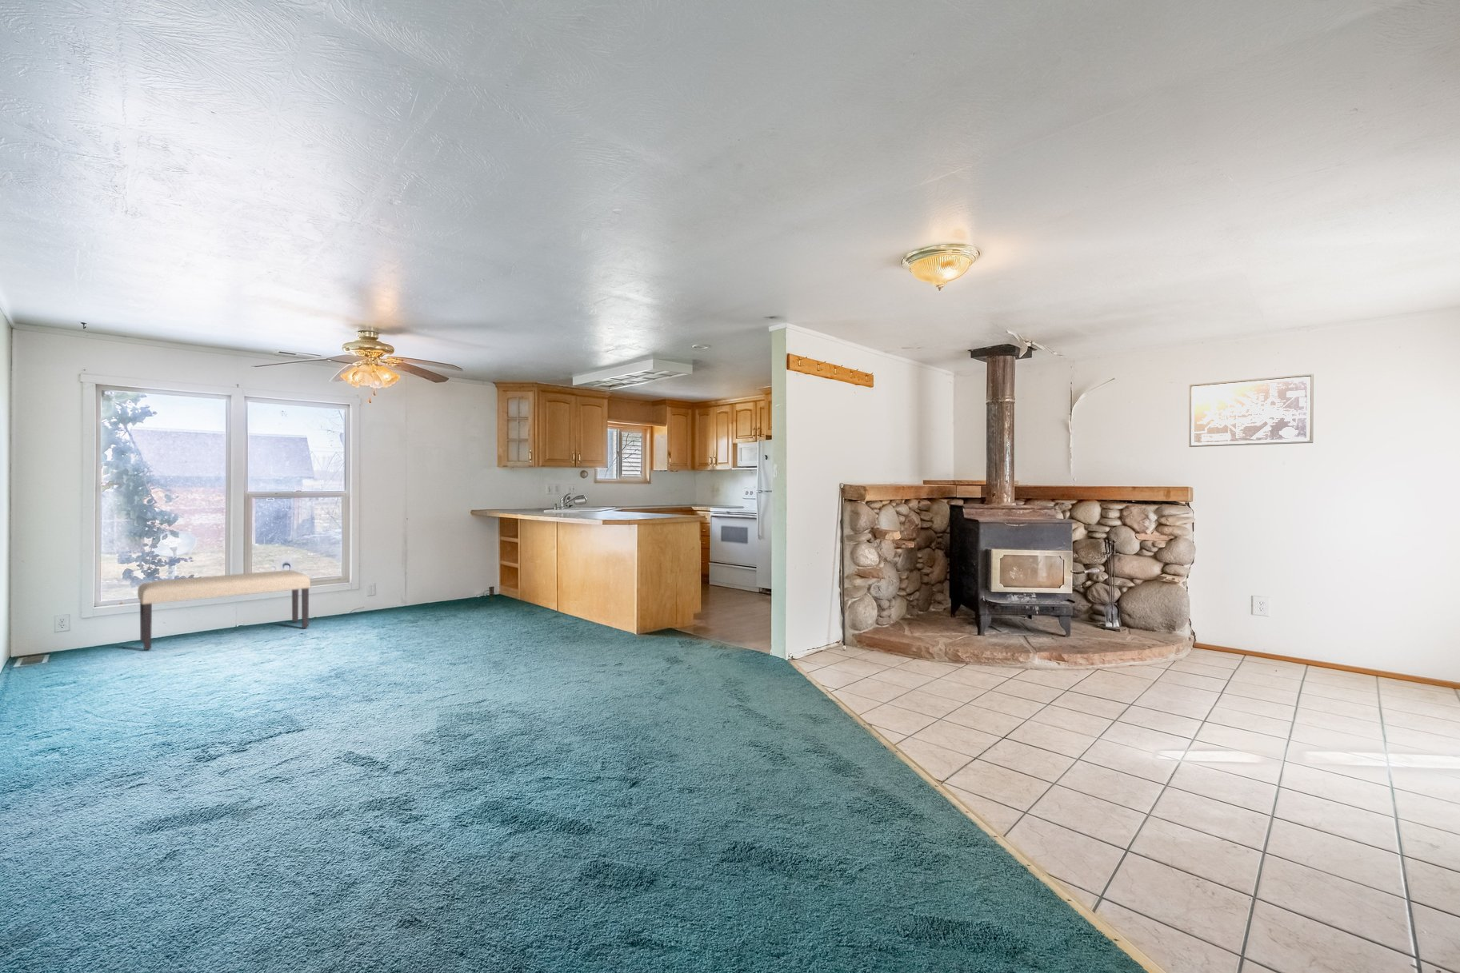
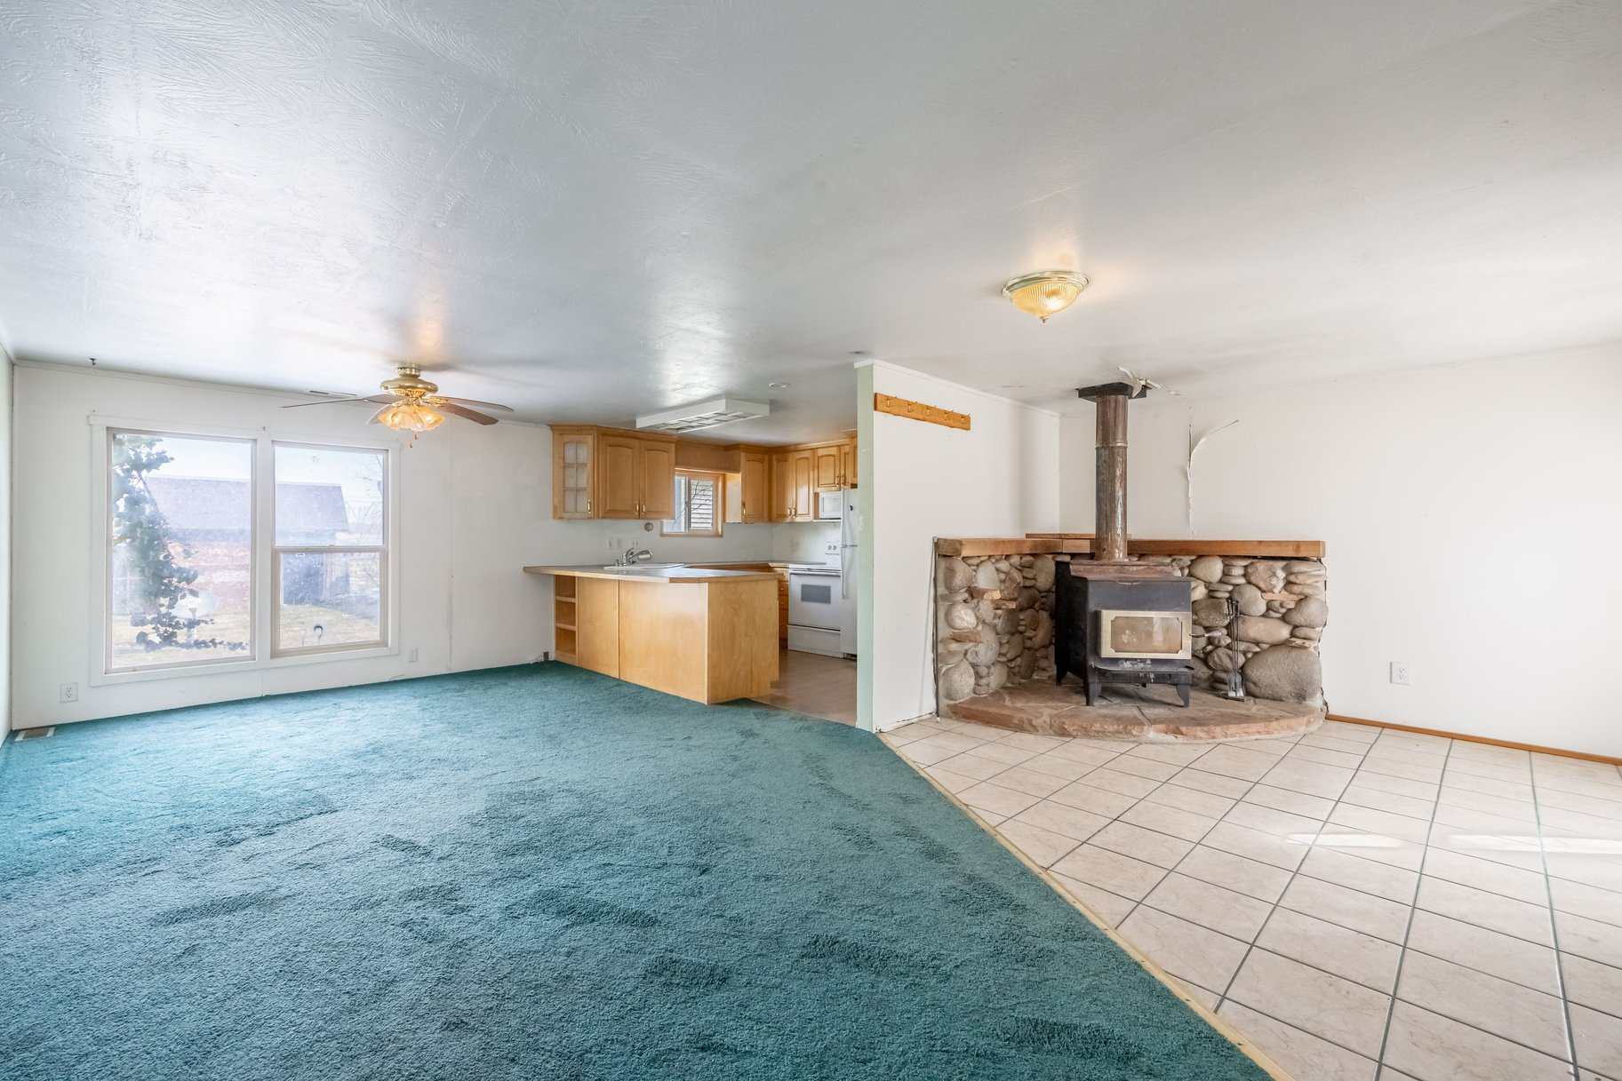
- bench [137,569,311,650]
- wall art [1188,372,1314,447]
